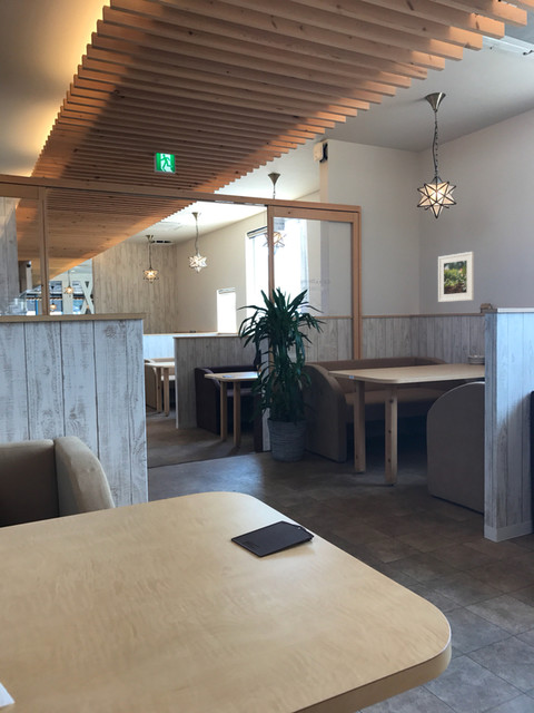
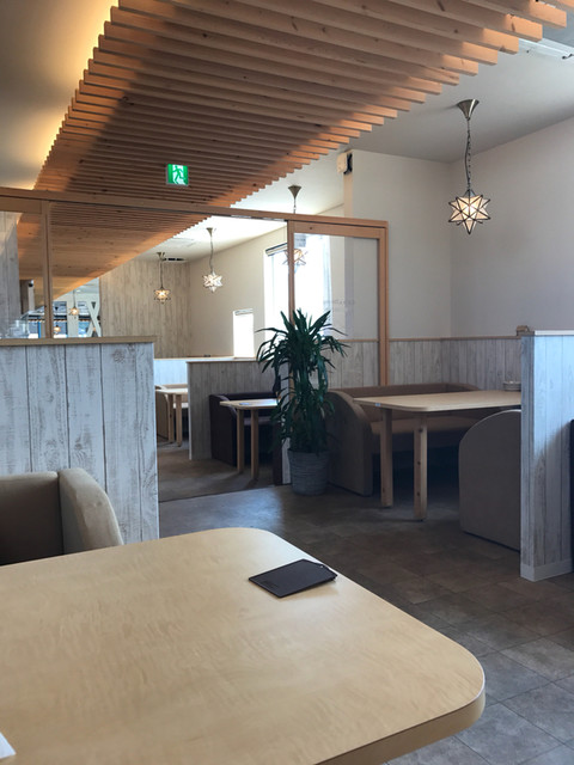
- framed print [437,251,475,303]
